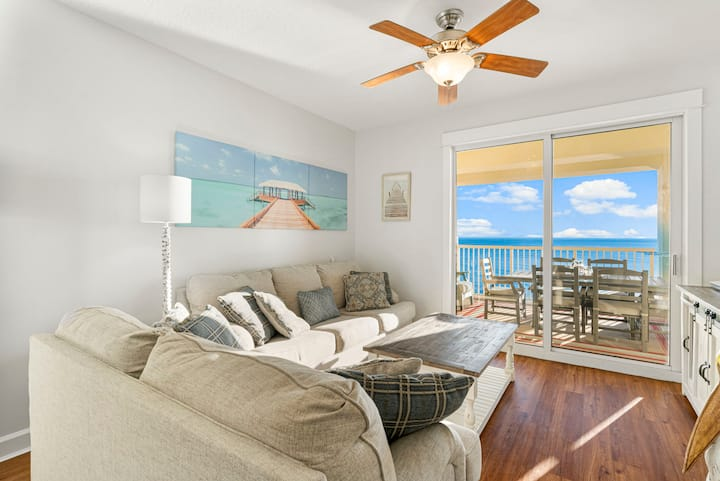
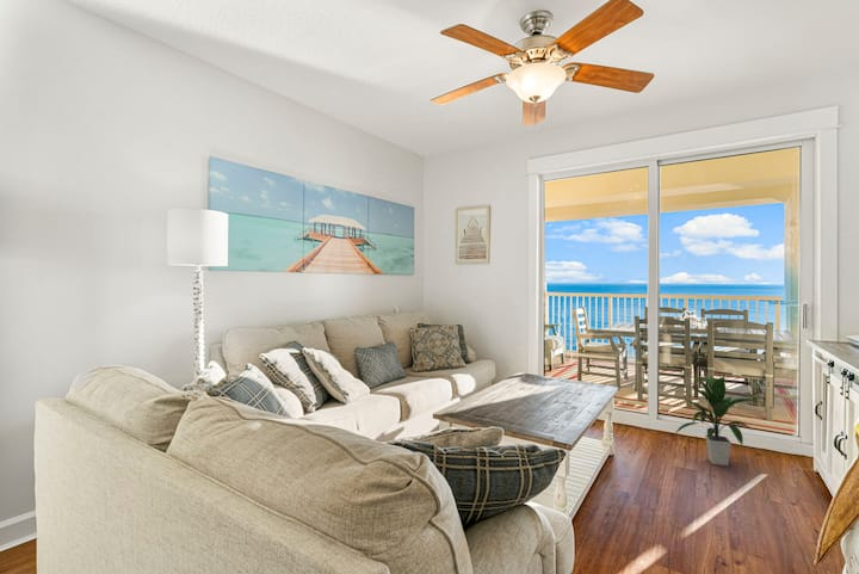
+ indoor plant [674,375,762,467]
